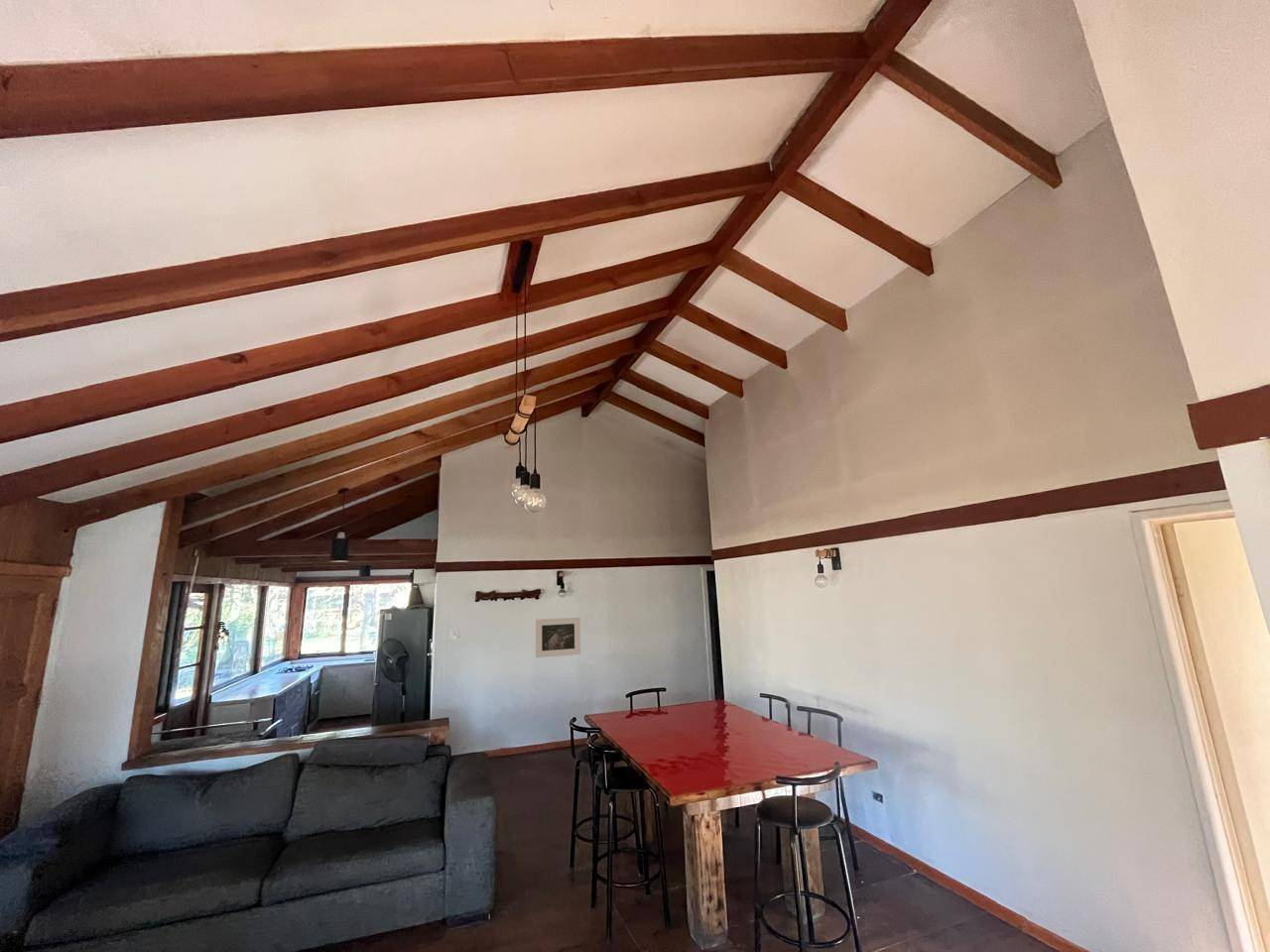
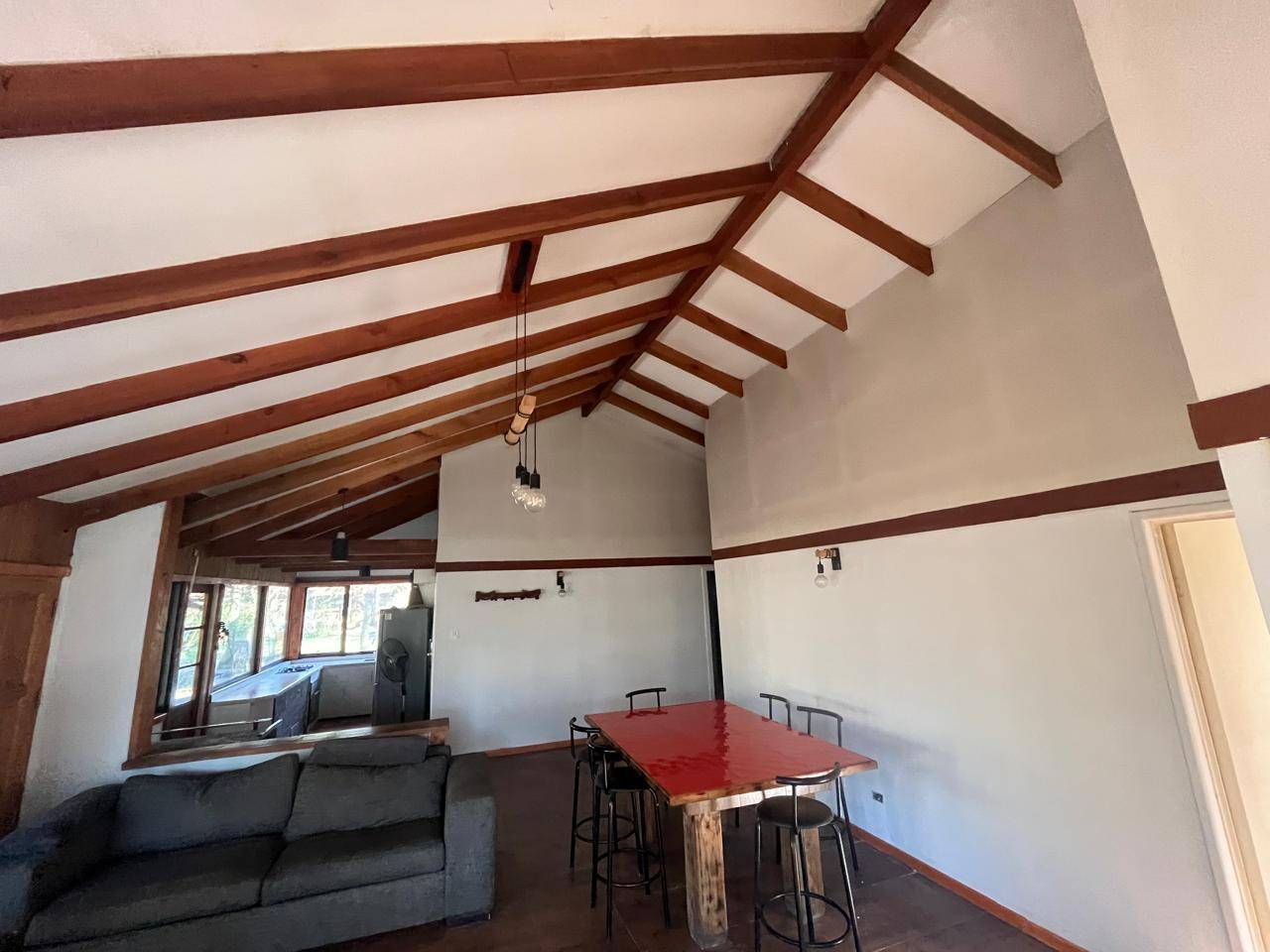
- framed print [535,617,581,658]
